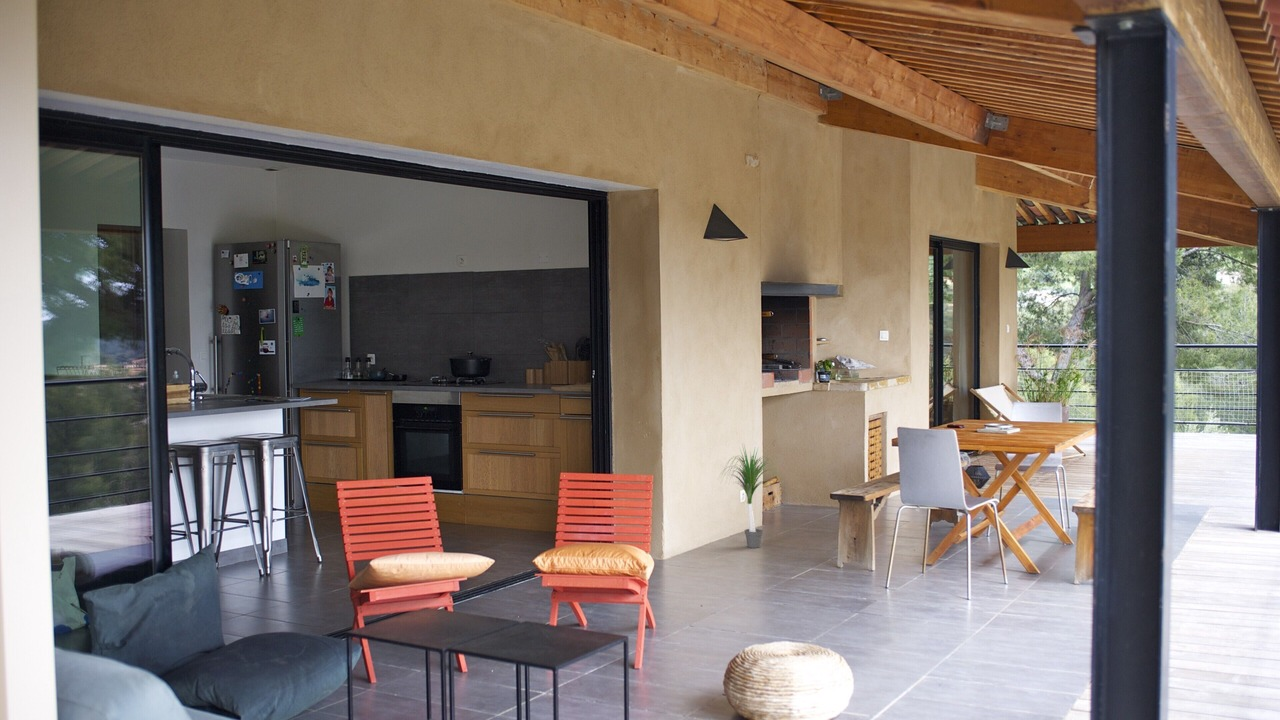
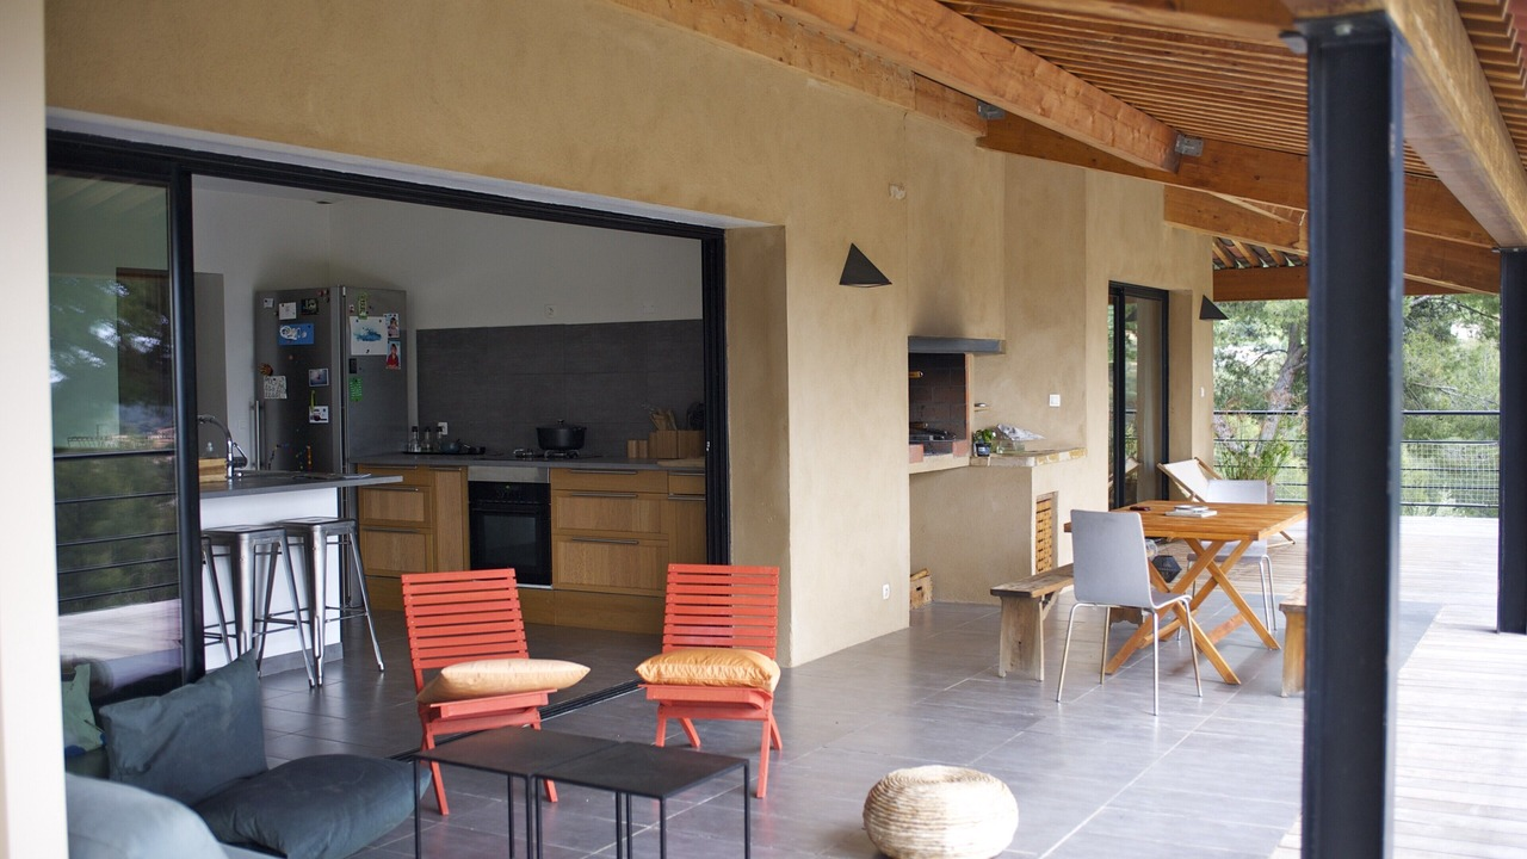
- potted plant [715,444,785,549]
